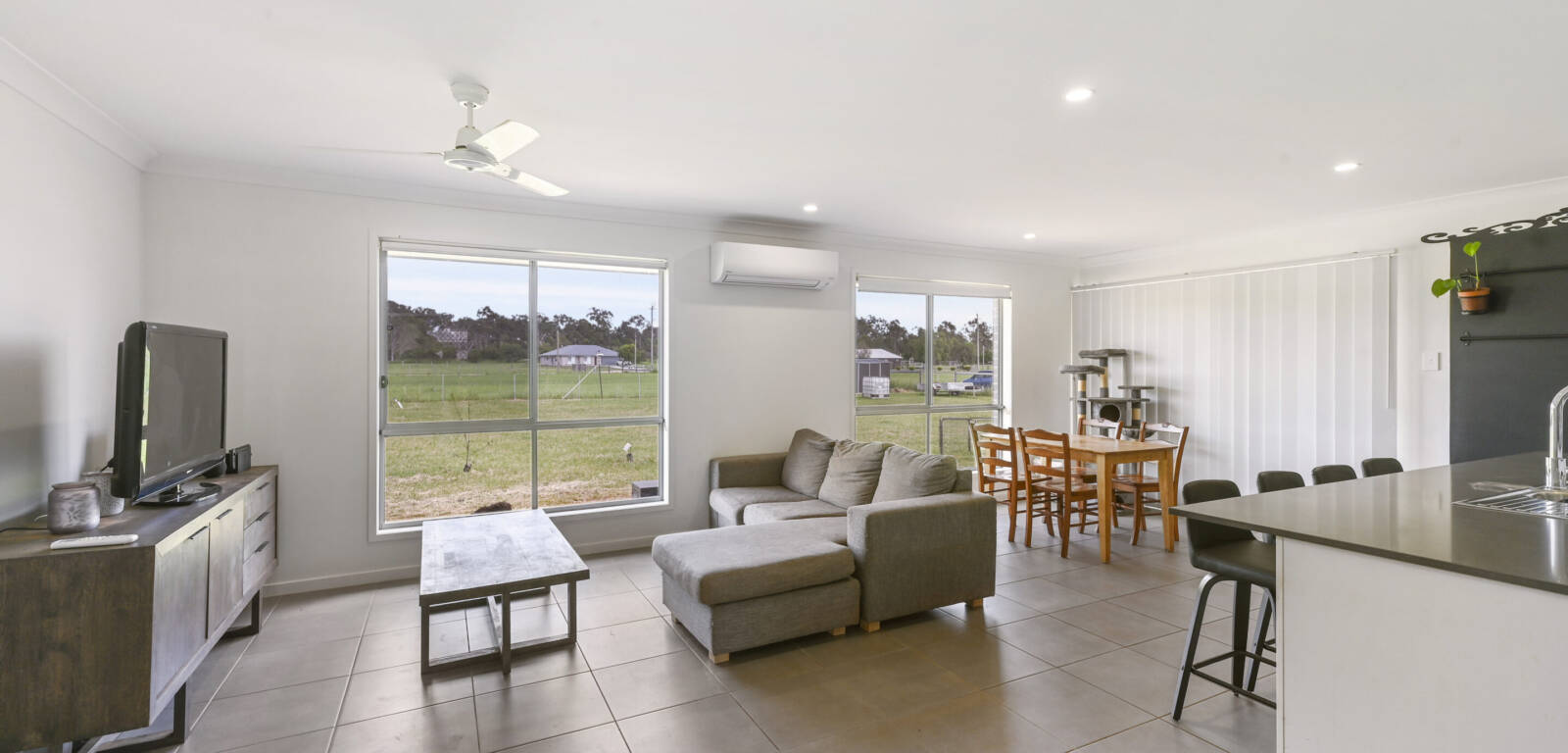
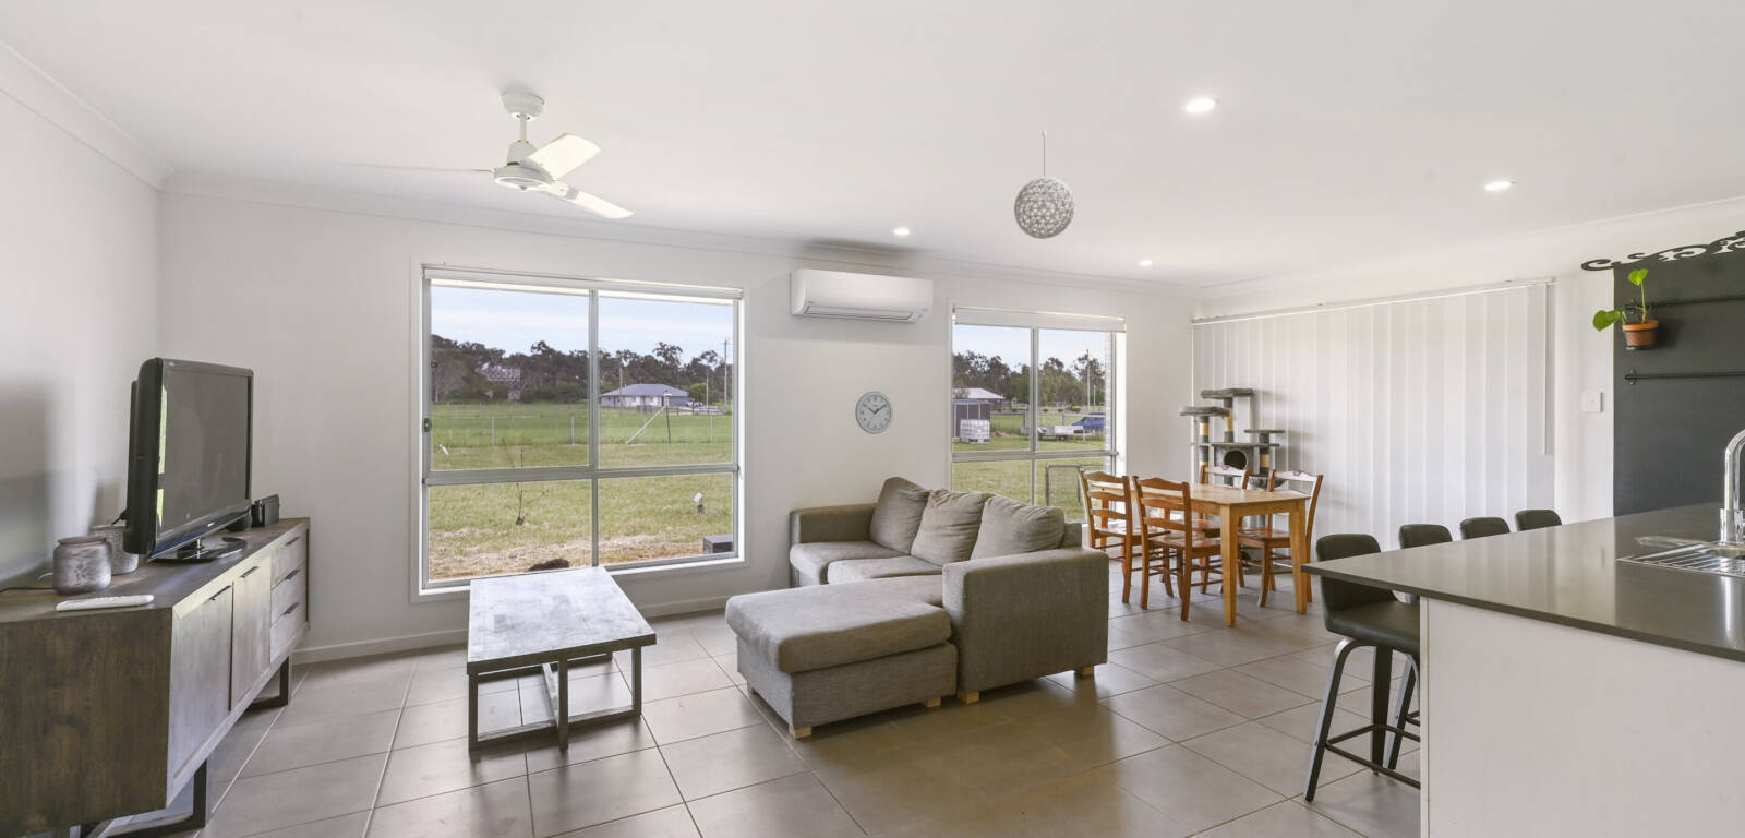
+ wall clock [854,391,895,435]
+ pendant light [1013,130,1076,240]
